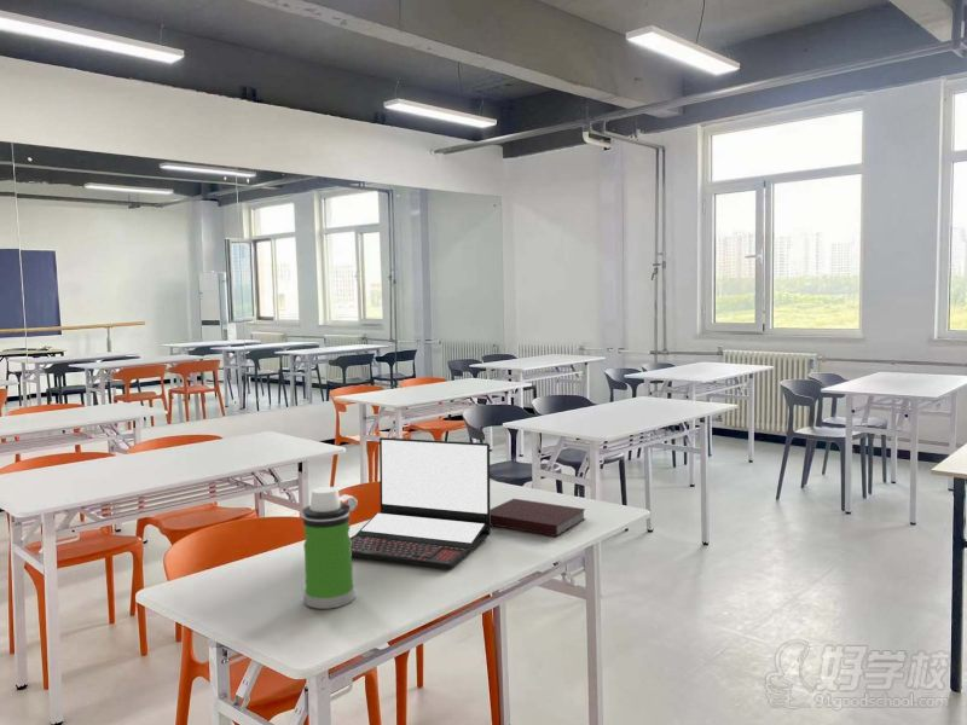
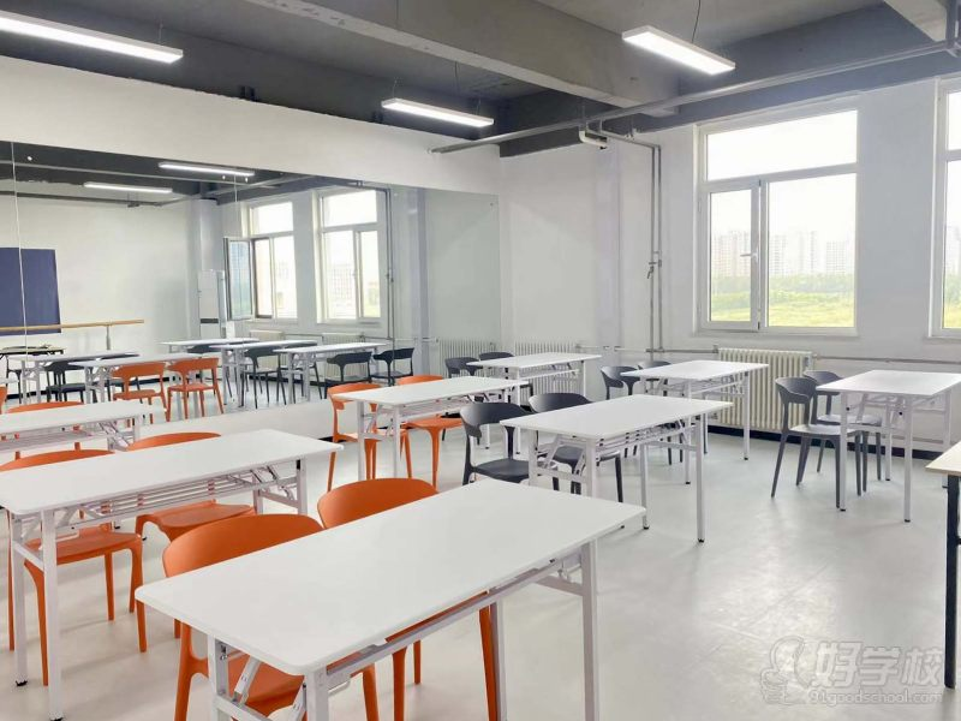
- water bottle [301,486,359,610]
- laptop [349,436,492,569]
- notebook [490,498,586,538]
